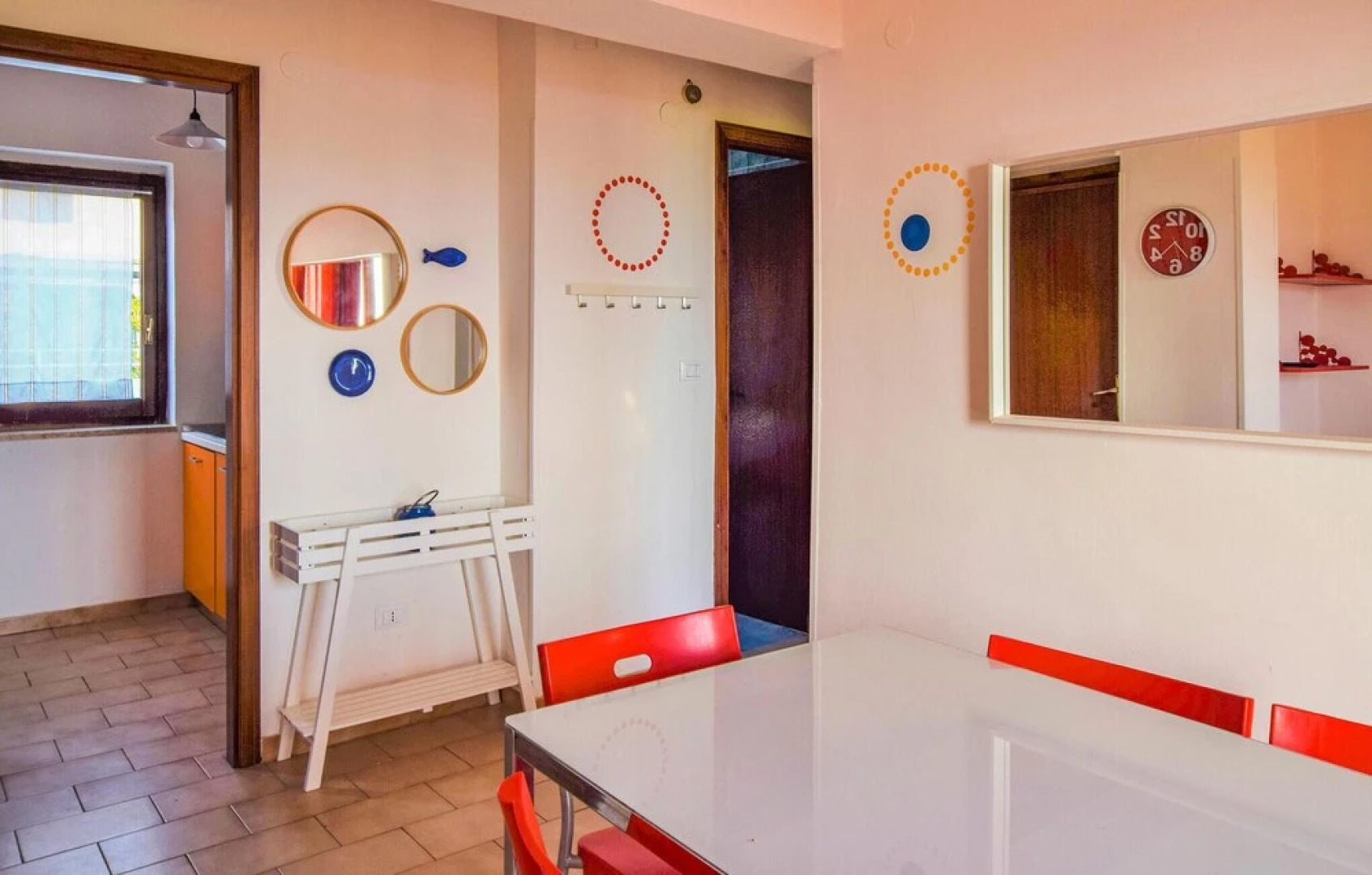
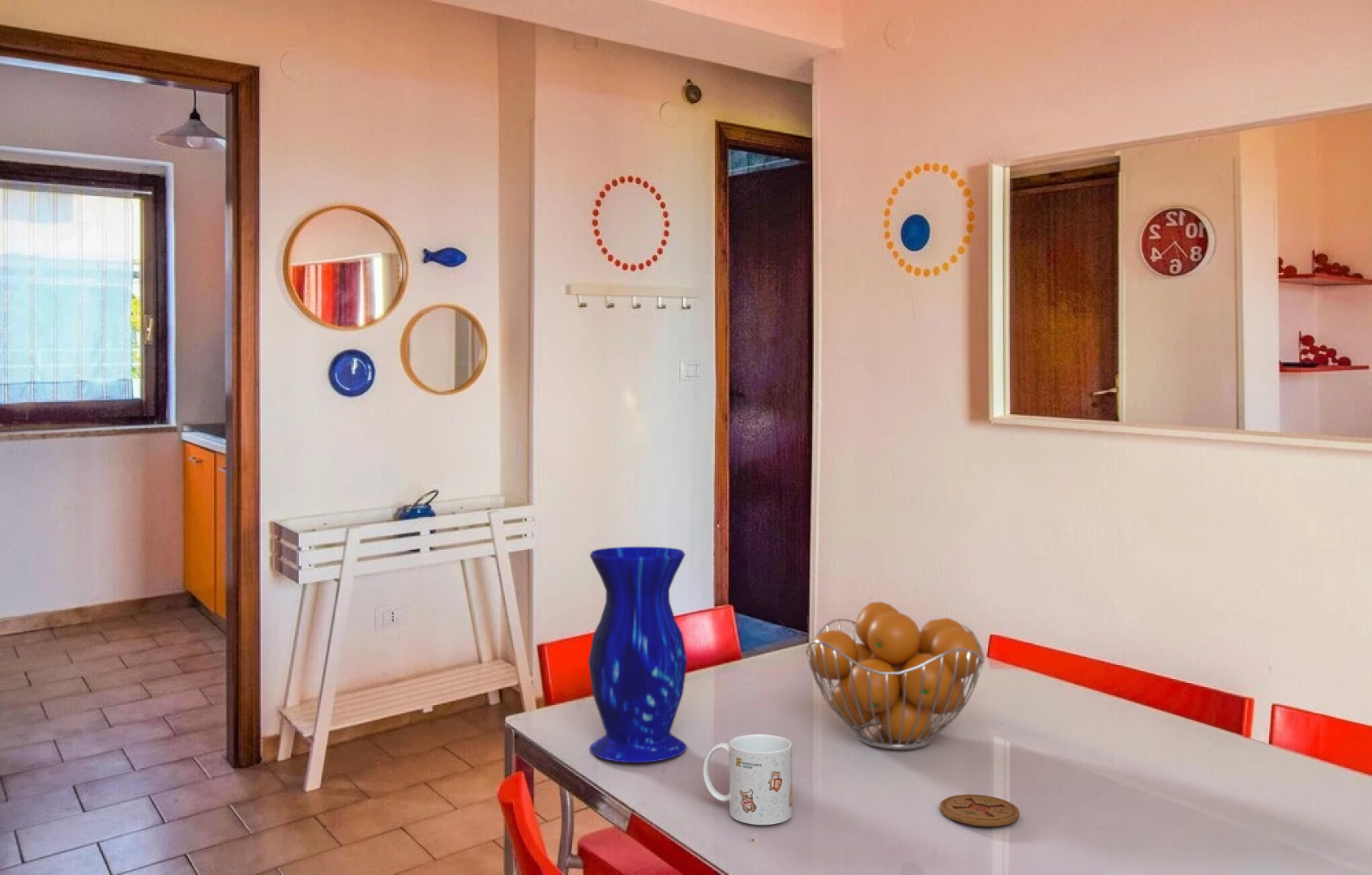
+ fruit basket [805,601,985,750]
+ coaster [939,793,1020,827]
+ vase [588,546,688,763]
+ mug [702,733,793,826]
